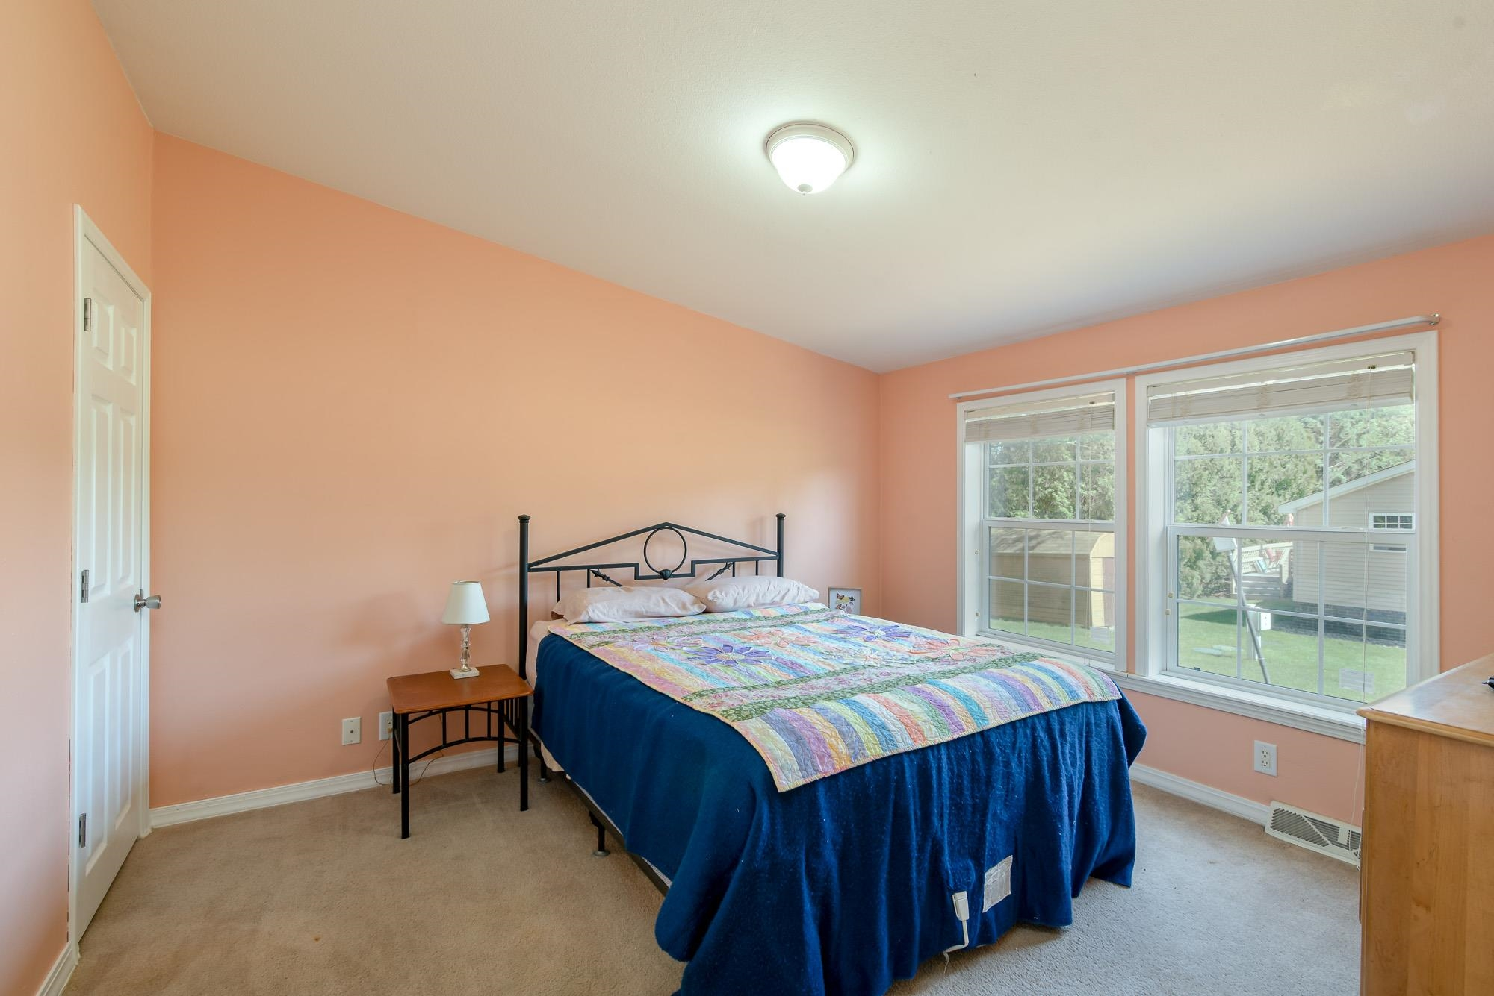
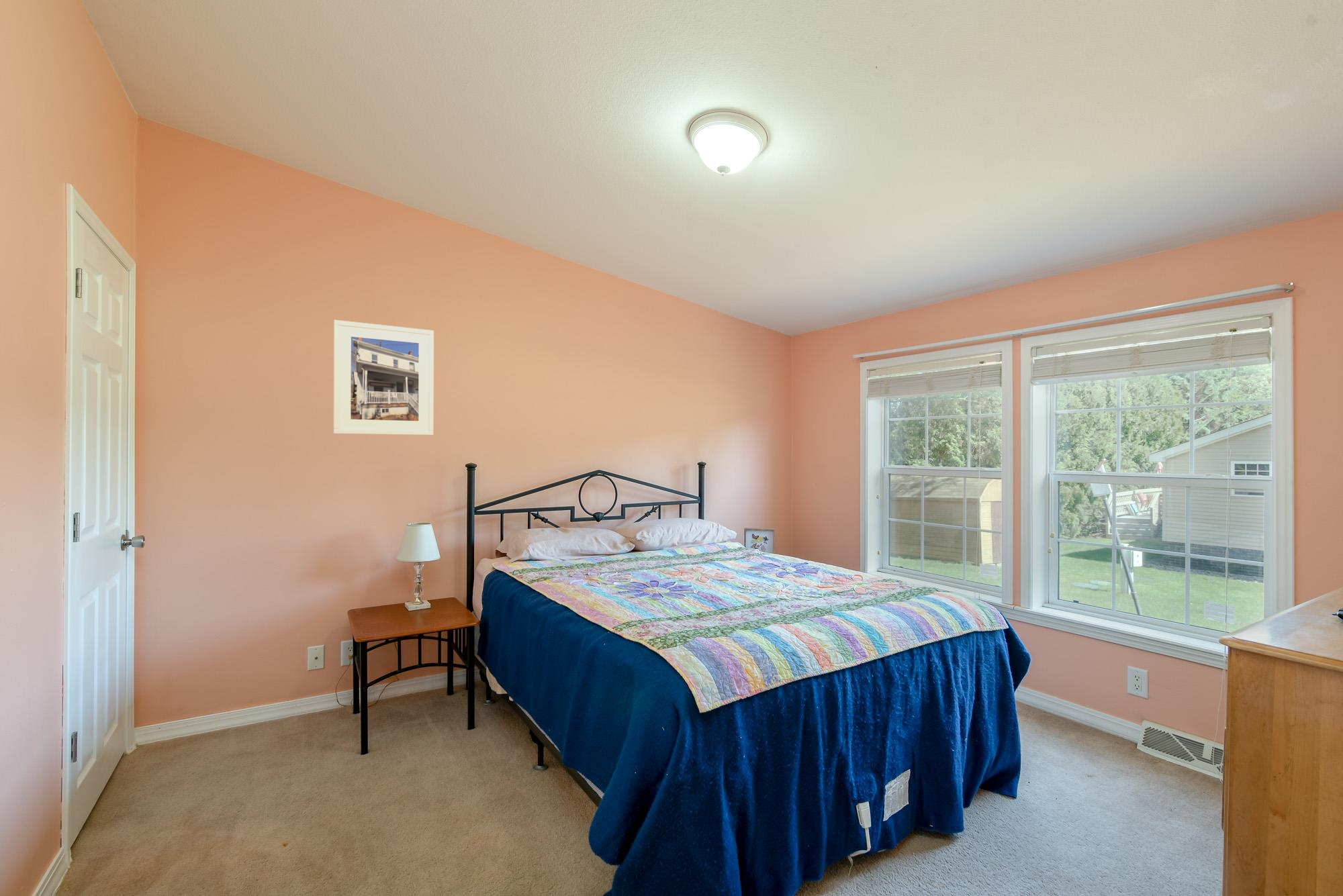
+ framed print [332,319,434,436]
